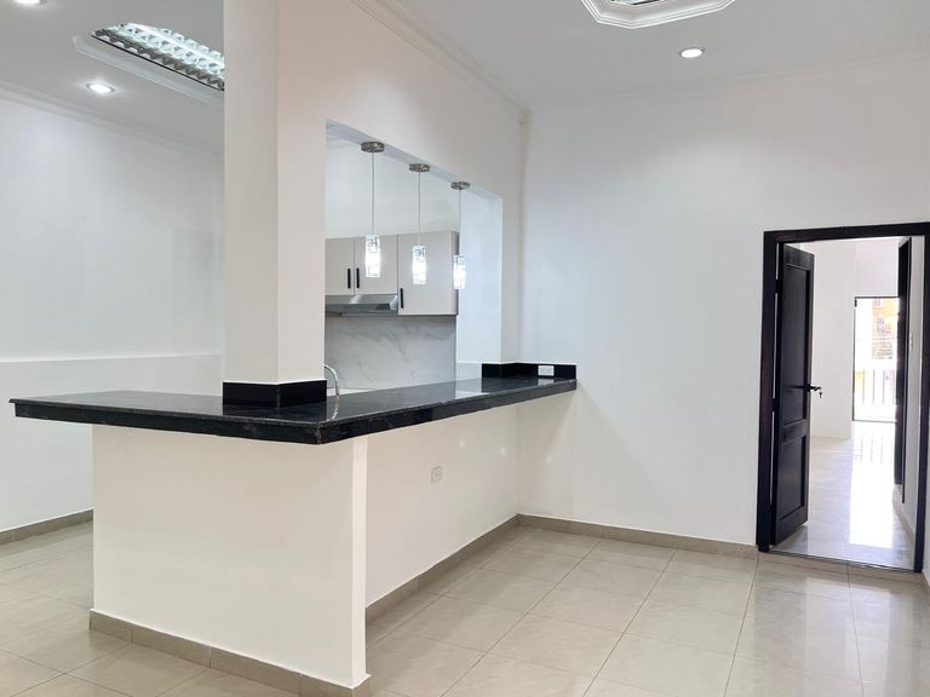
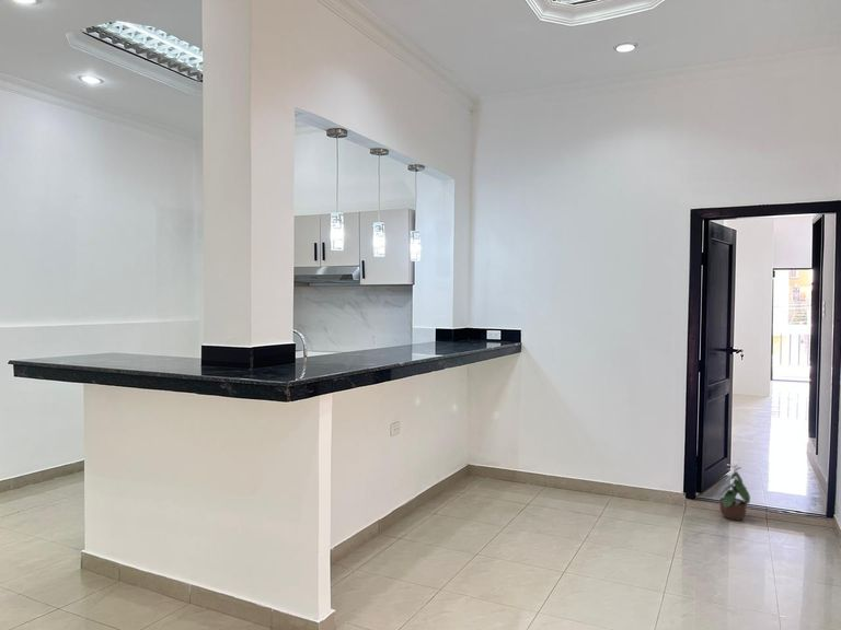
+ potted plant [716,463,751,521]
